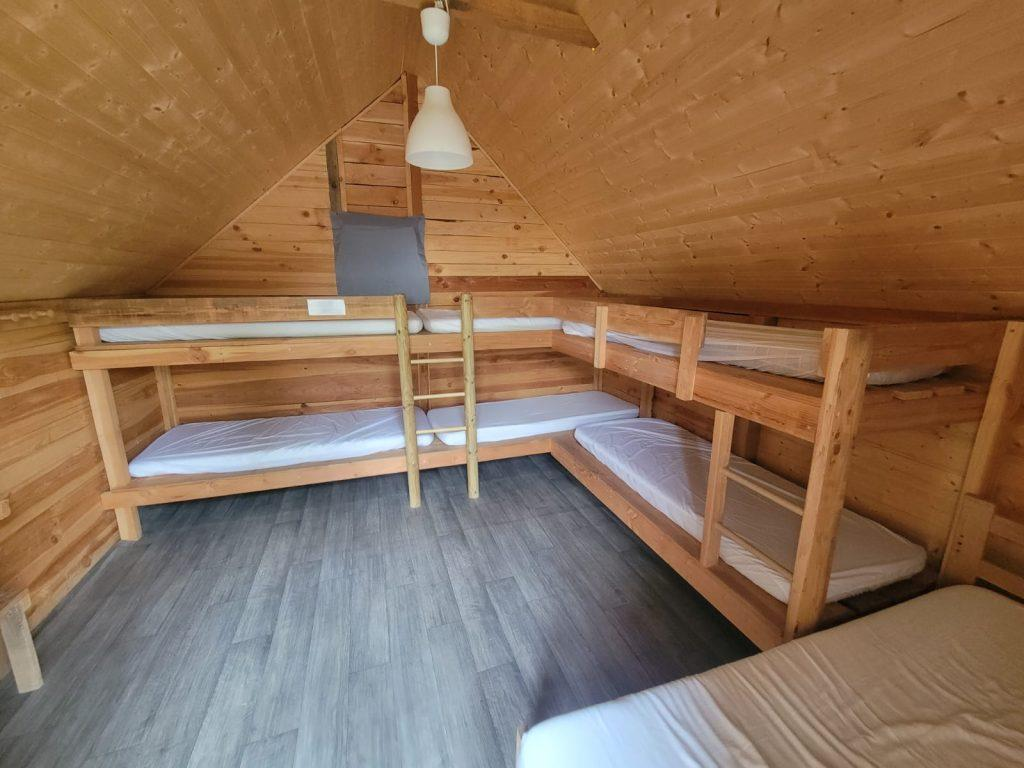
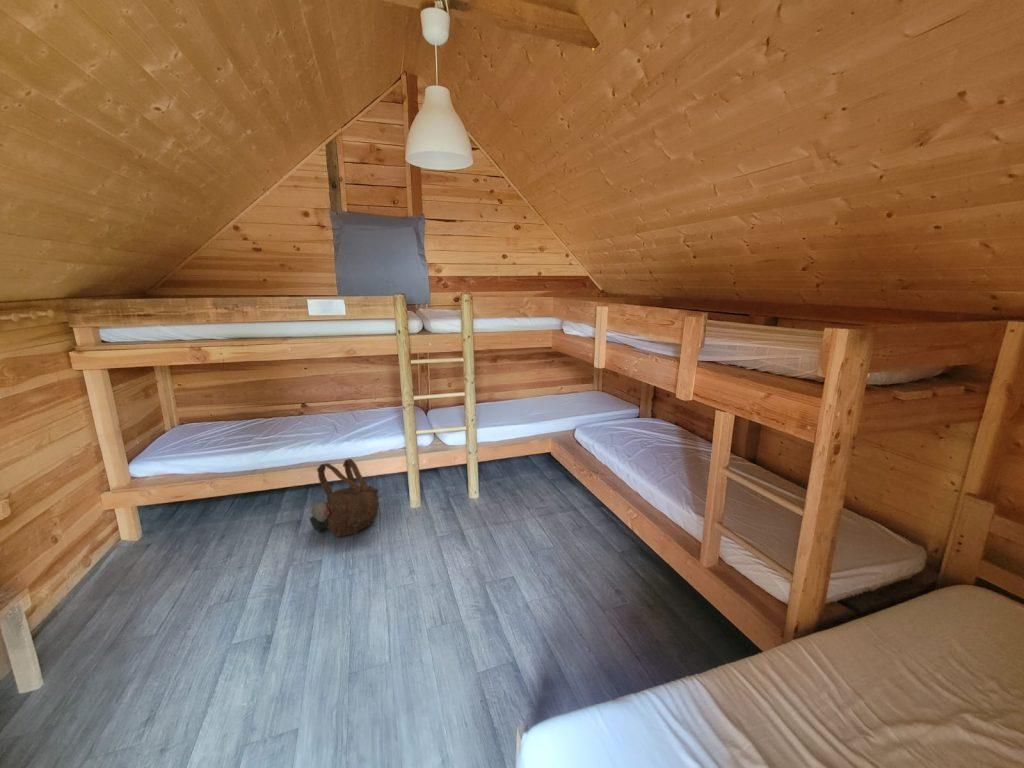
+ backpack [309,458,380,537]
